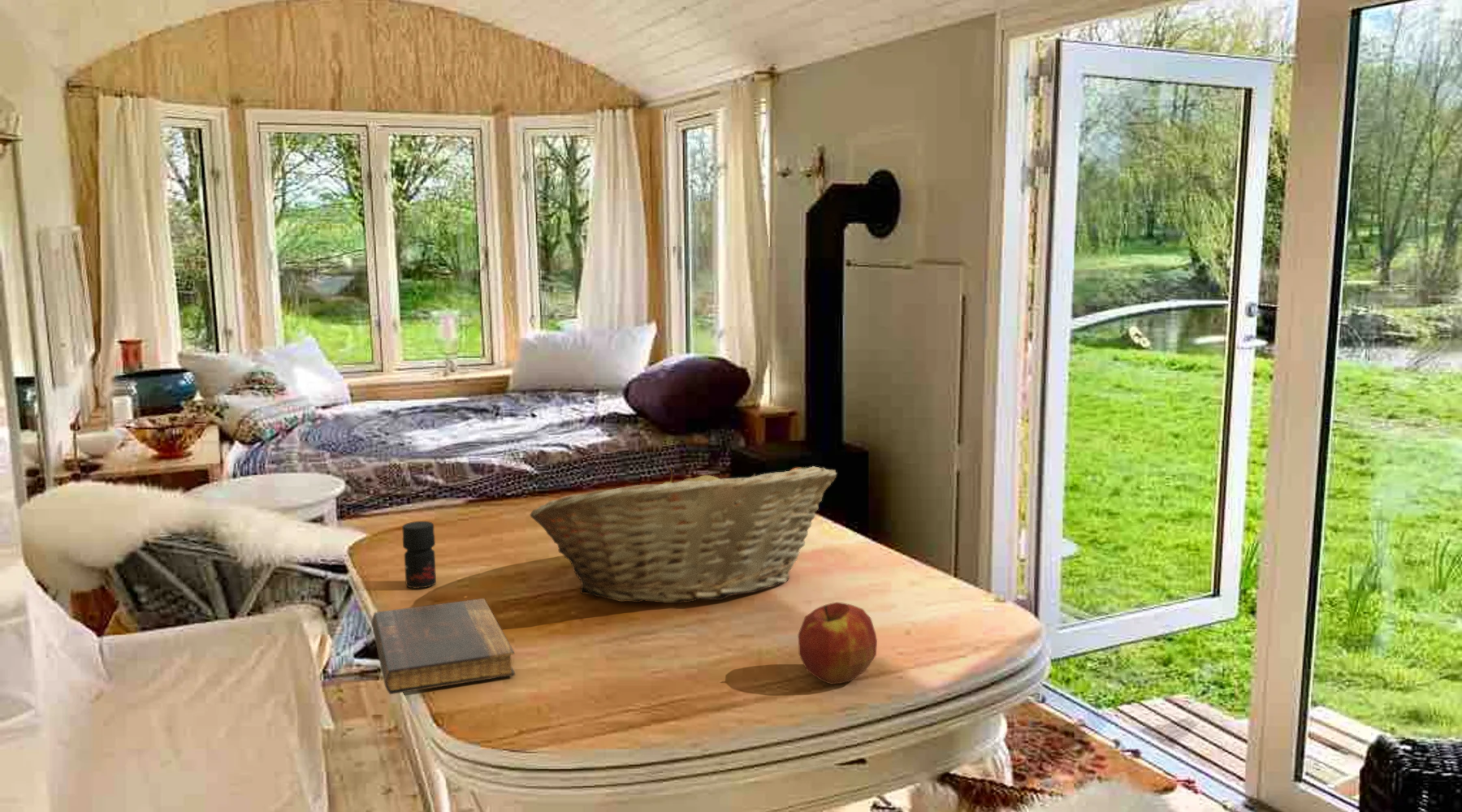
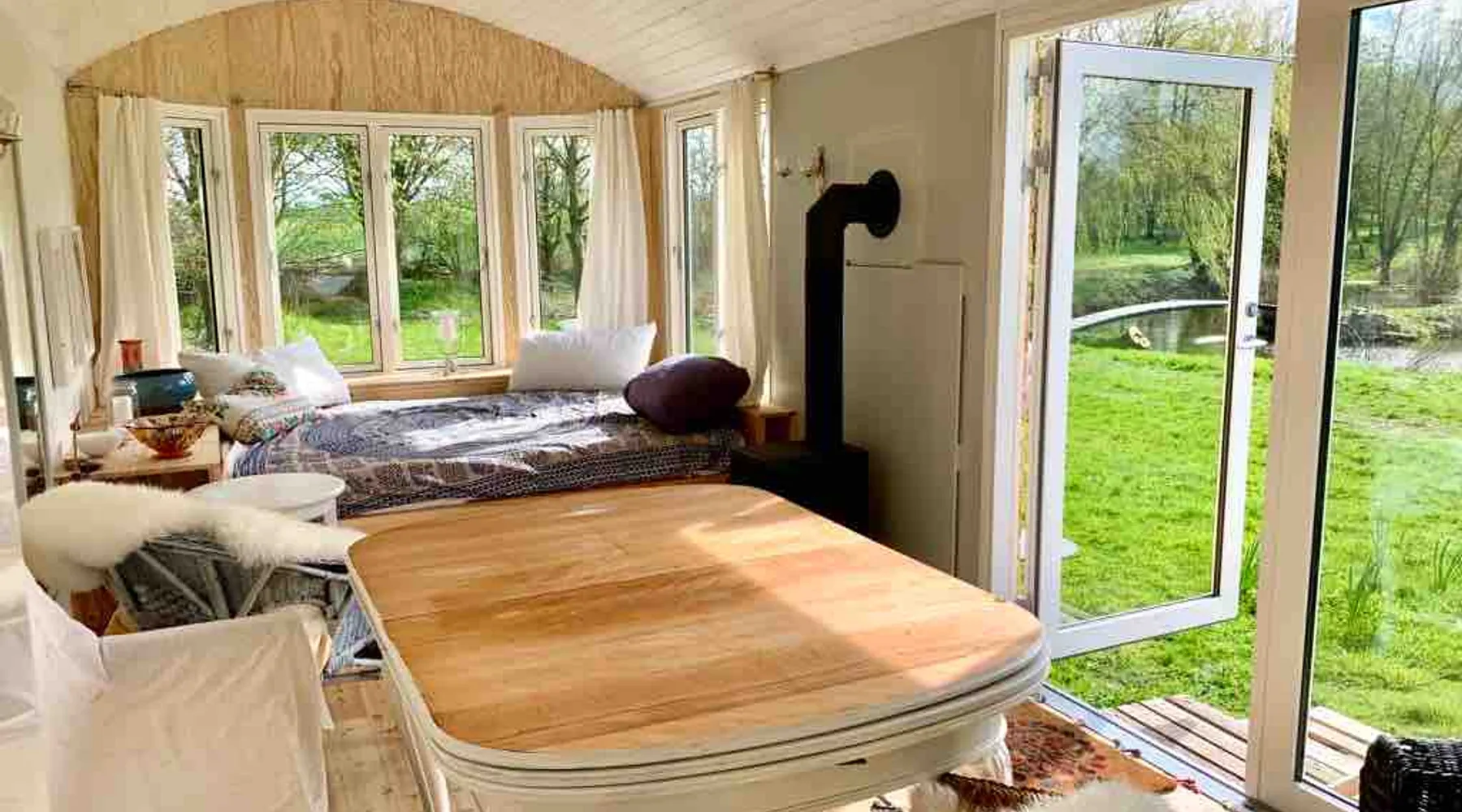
- jar [401,520,437,590]
- apple [798,602,878,685]
- book [371,598,516,695]
- fruit basket [529,465,837,604]
